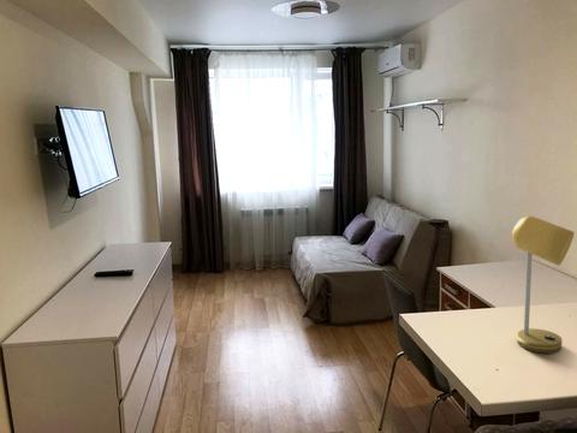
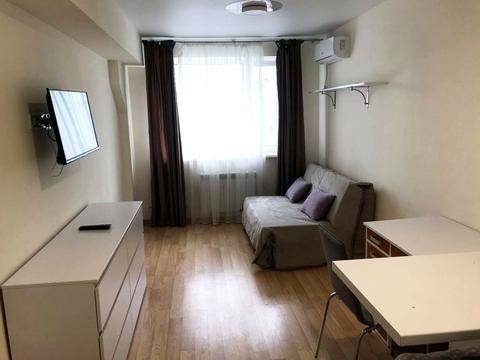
- desk lamp [511,214,576,355]
